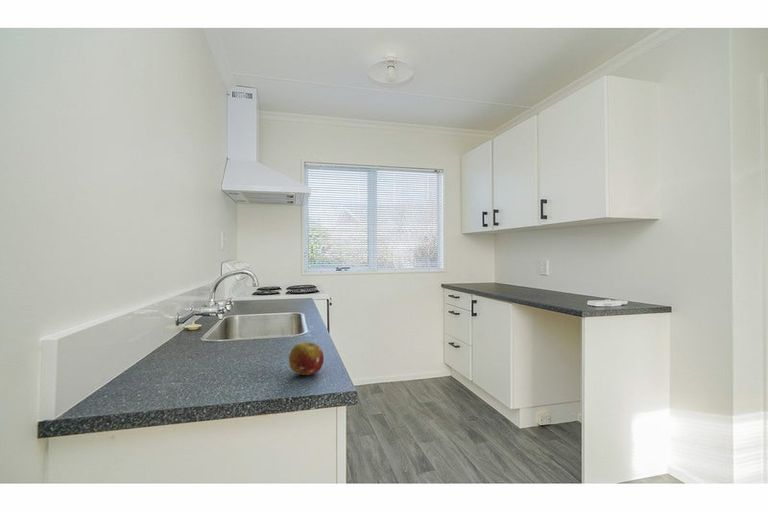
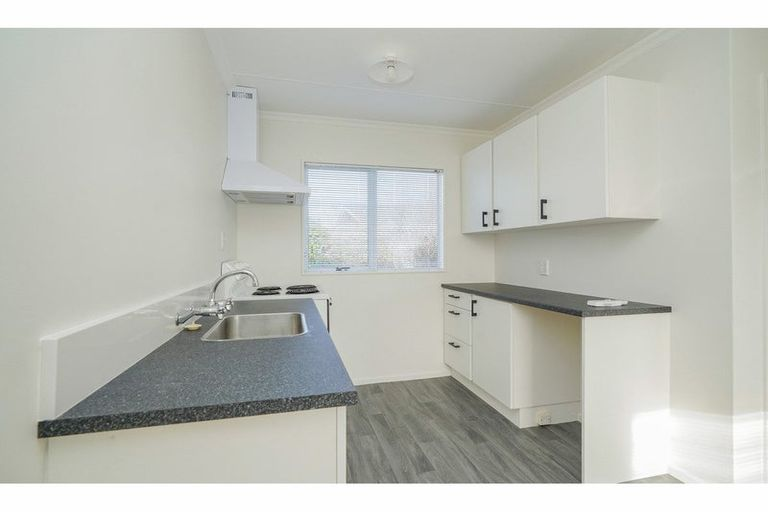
- fruit [288,341,325,376]
